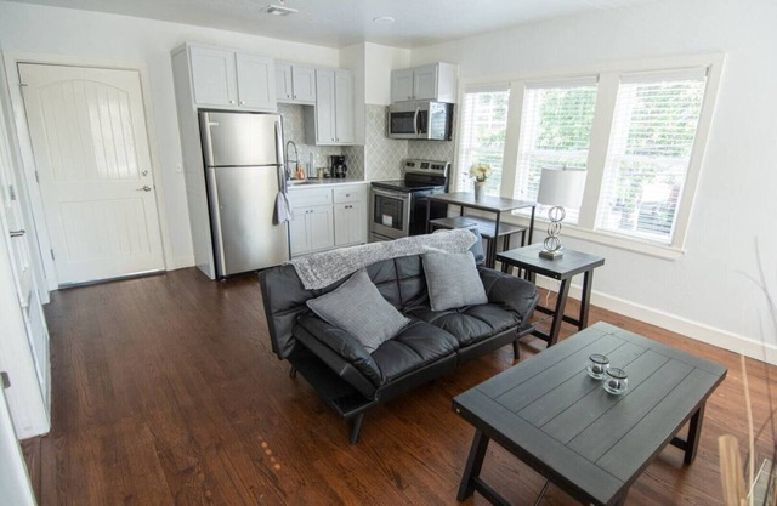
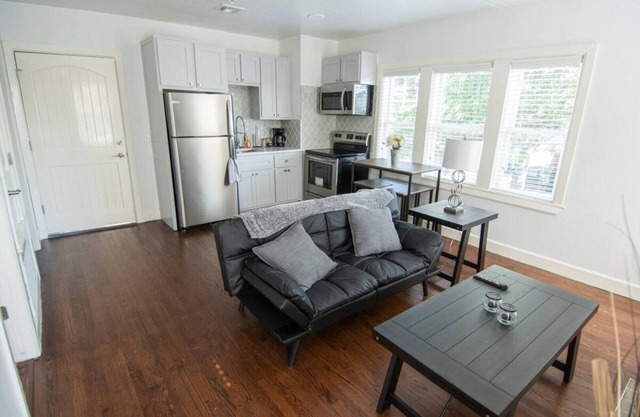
+ remote control [472,273,509,291]
